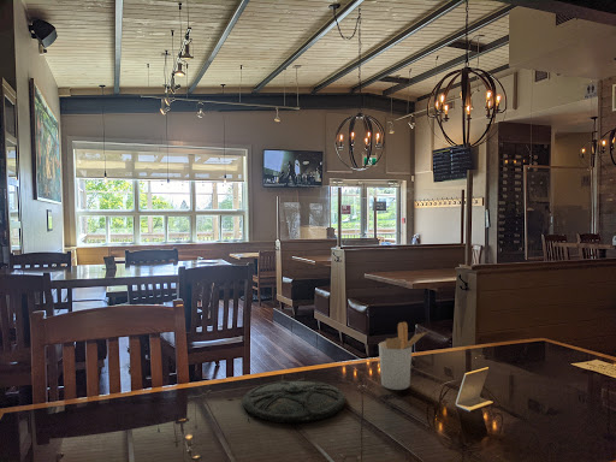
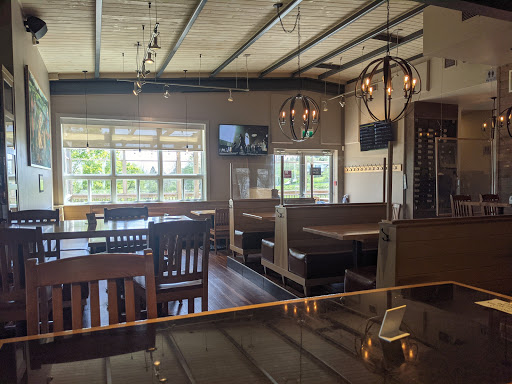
- plate [242,379,346,424]
- utensil holder [378,321,428,391]
